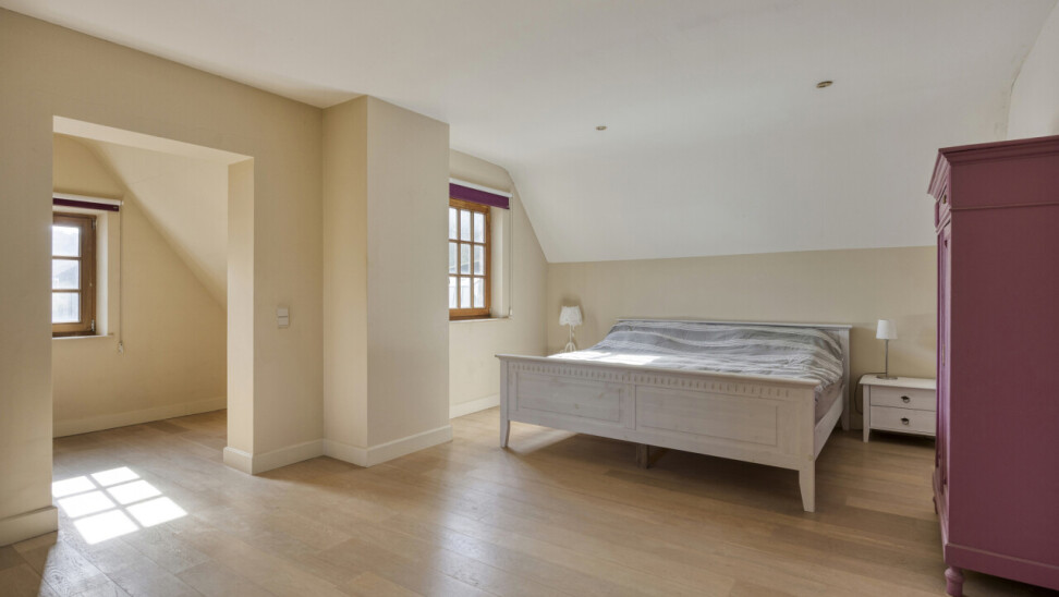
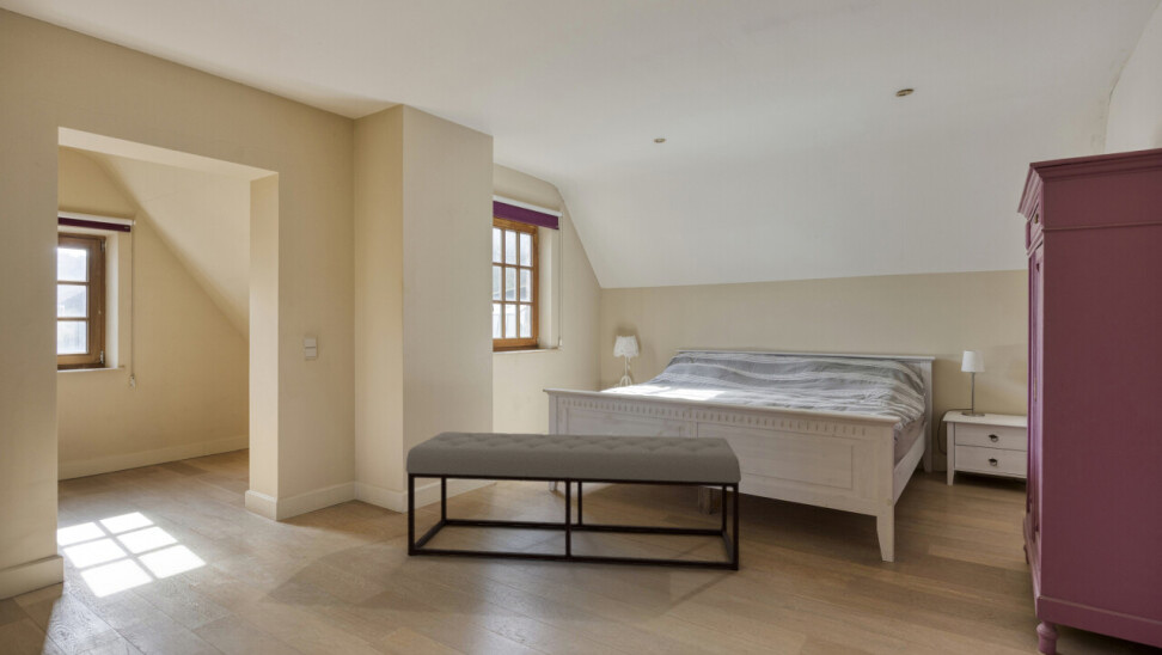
+ bench [405,430,742,571]
